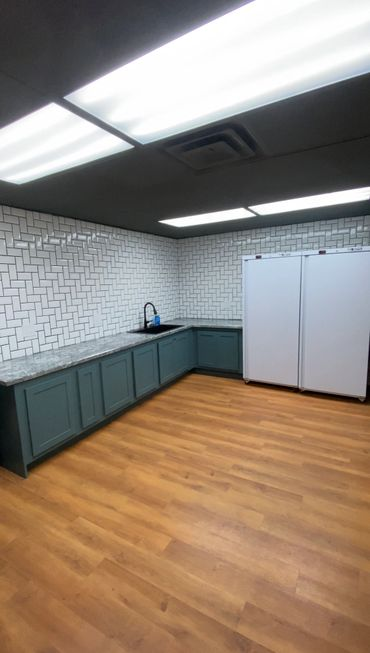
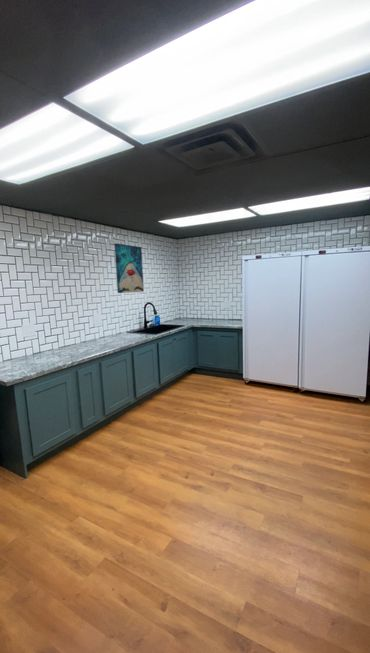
+ wall art [113,242,145,294]
